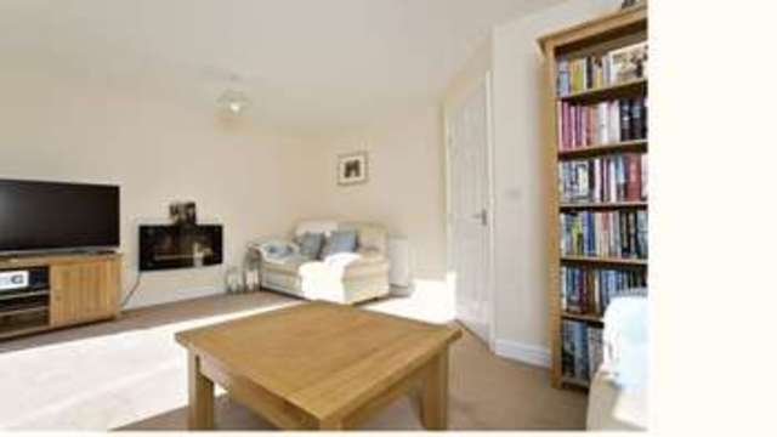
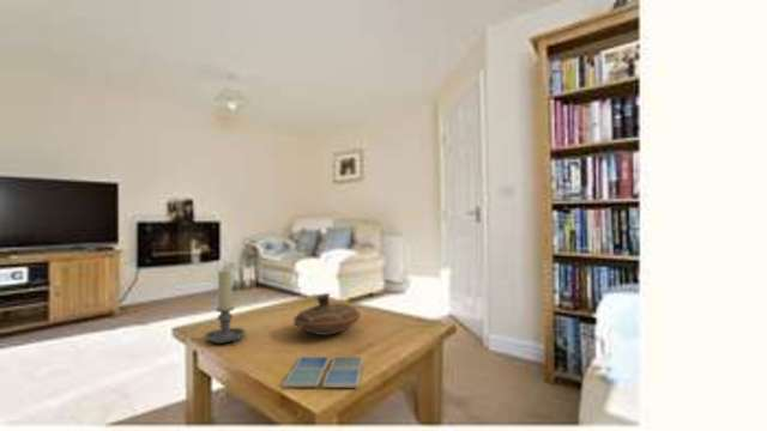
+ drink coaster [282,356,364,388]
+ decorative bowl [292,292,362,336]
+ candle holder [204,269,247,345]
